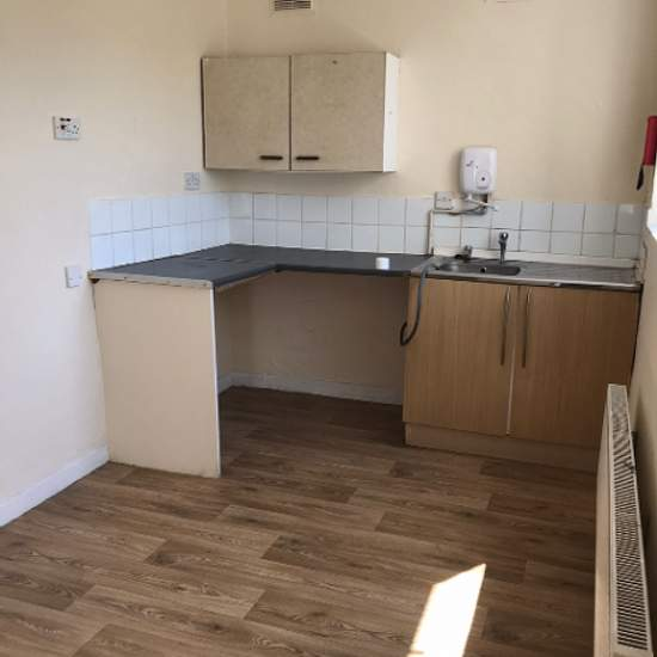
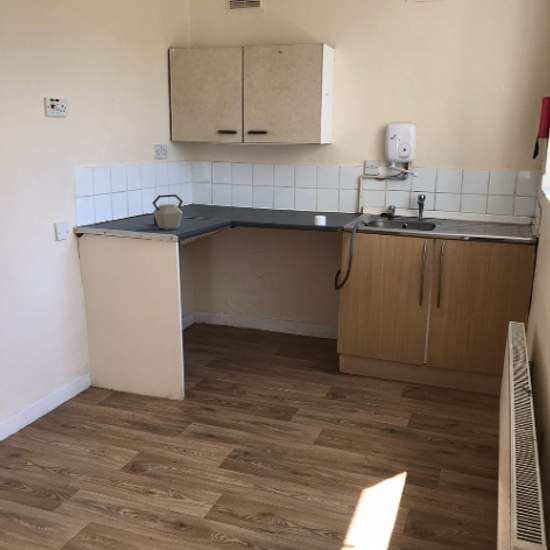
+ kettle [151,194,184,231]
